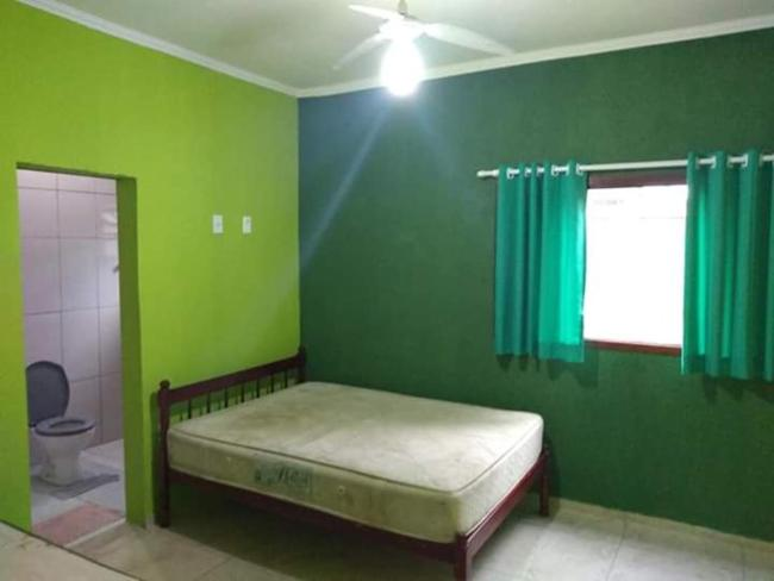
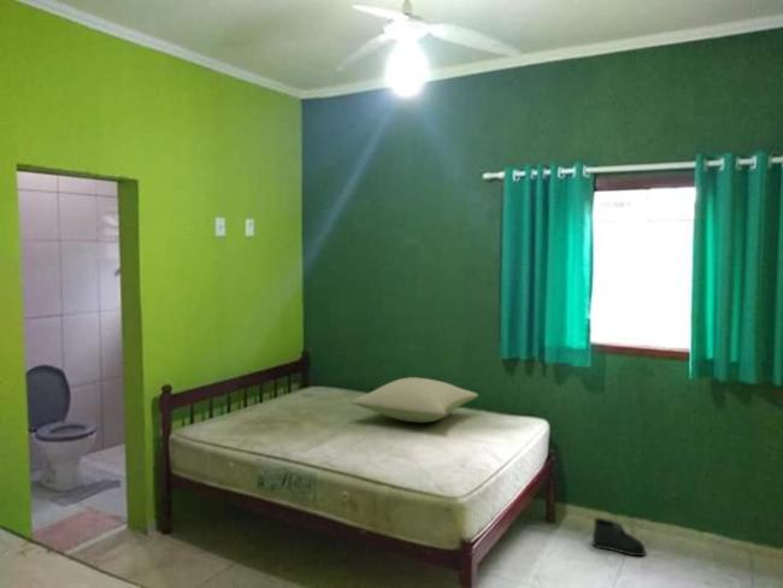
+ shoe [591,517,647,558]
+ pillow [351,376,479,424]
